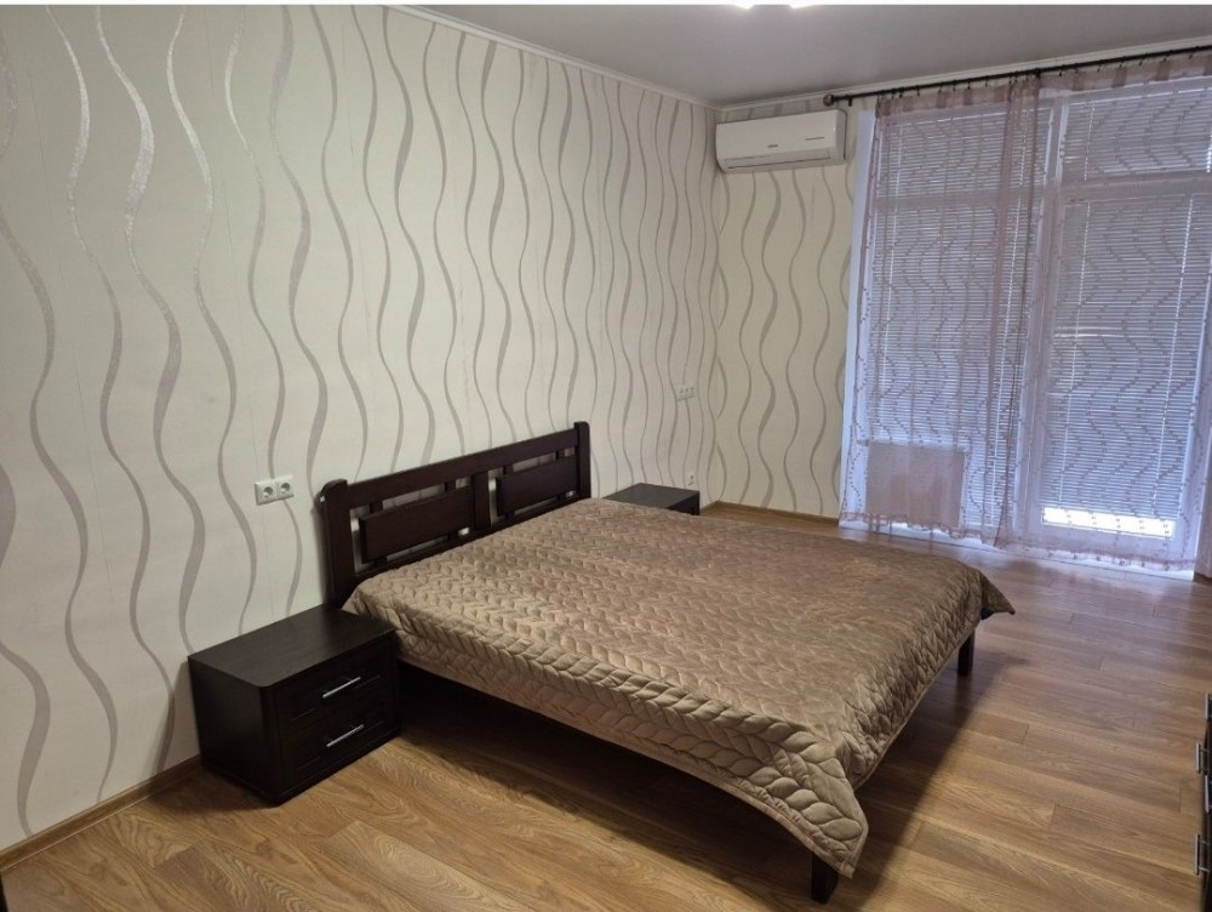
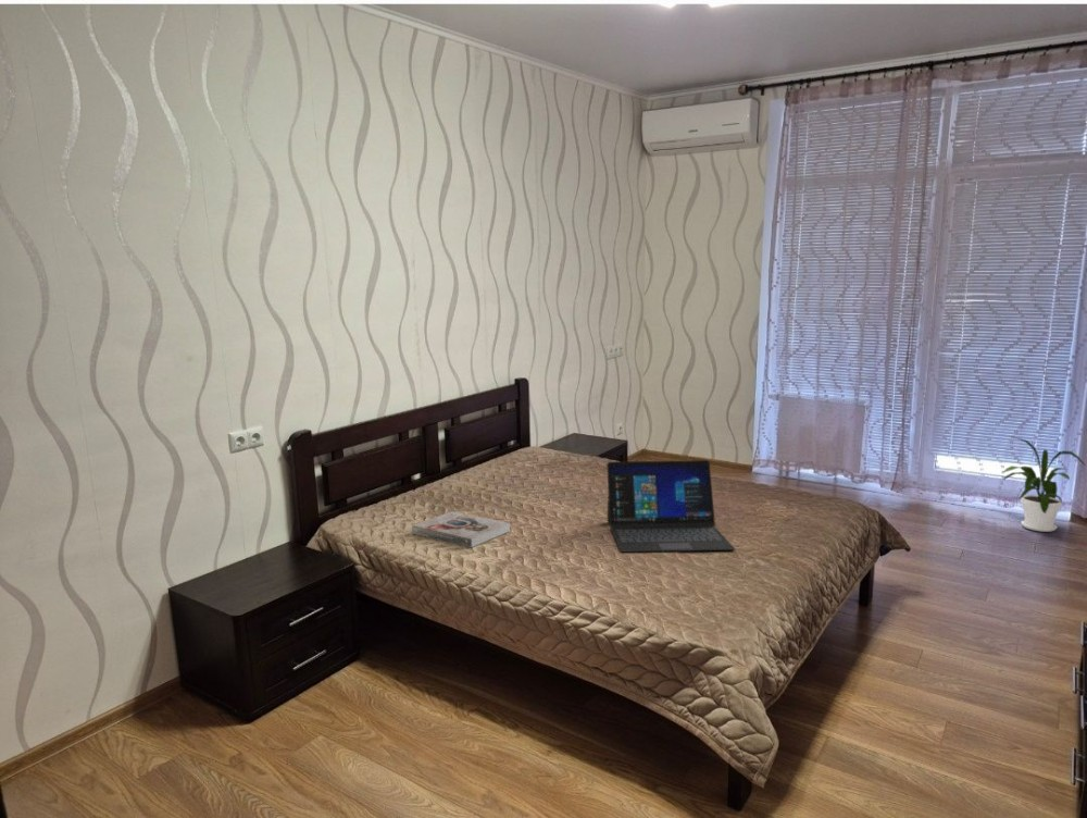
+ book [411,510,511,548]
+ laptop [605,459,736,554]
+ house plant [1002,435,1086,533]
